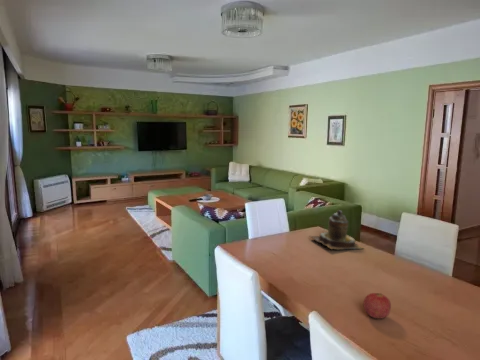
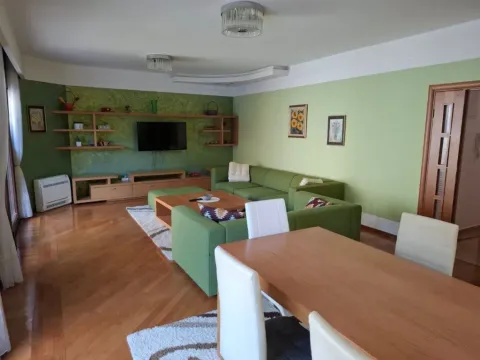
- teapot [309,209,365,250]
- fruit [363,292,392,320]
